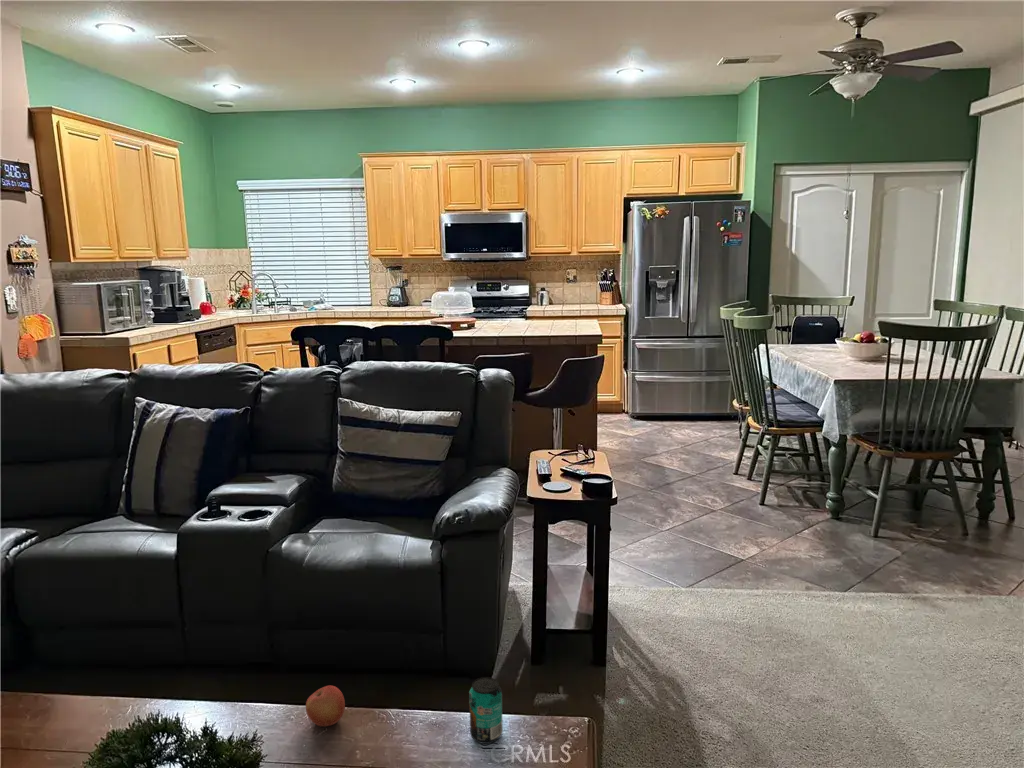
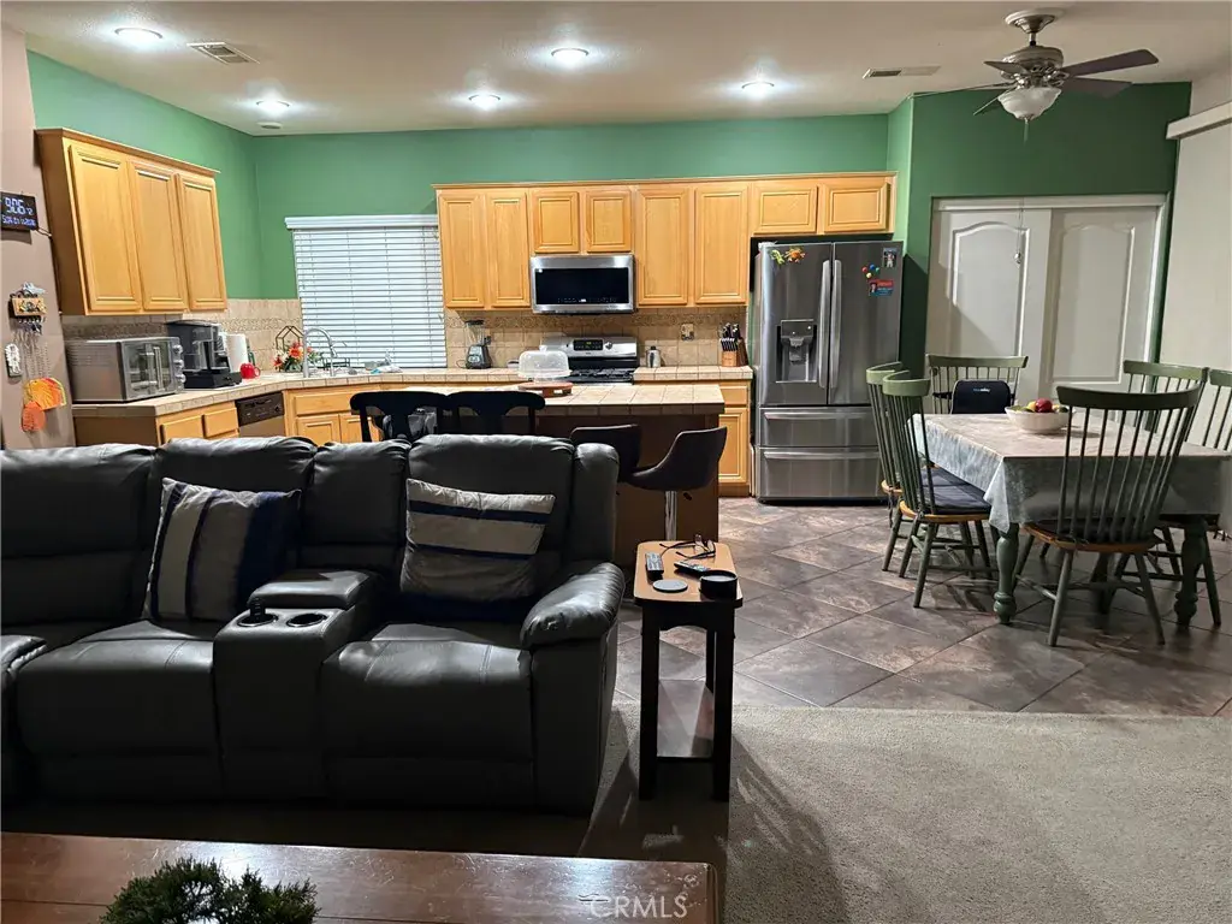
- apple [305,685,346,727]
- beverage can [468,676,504,745]
